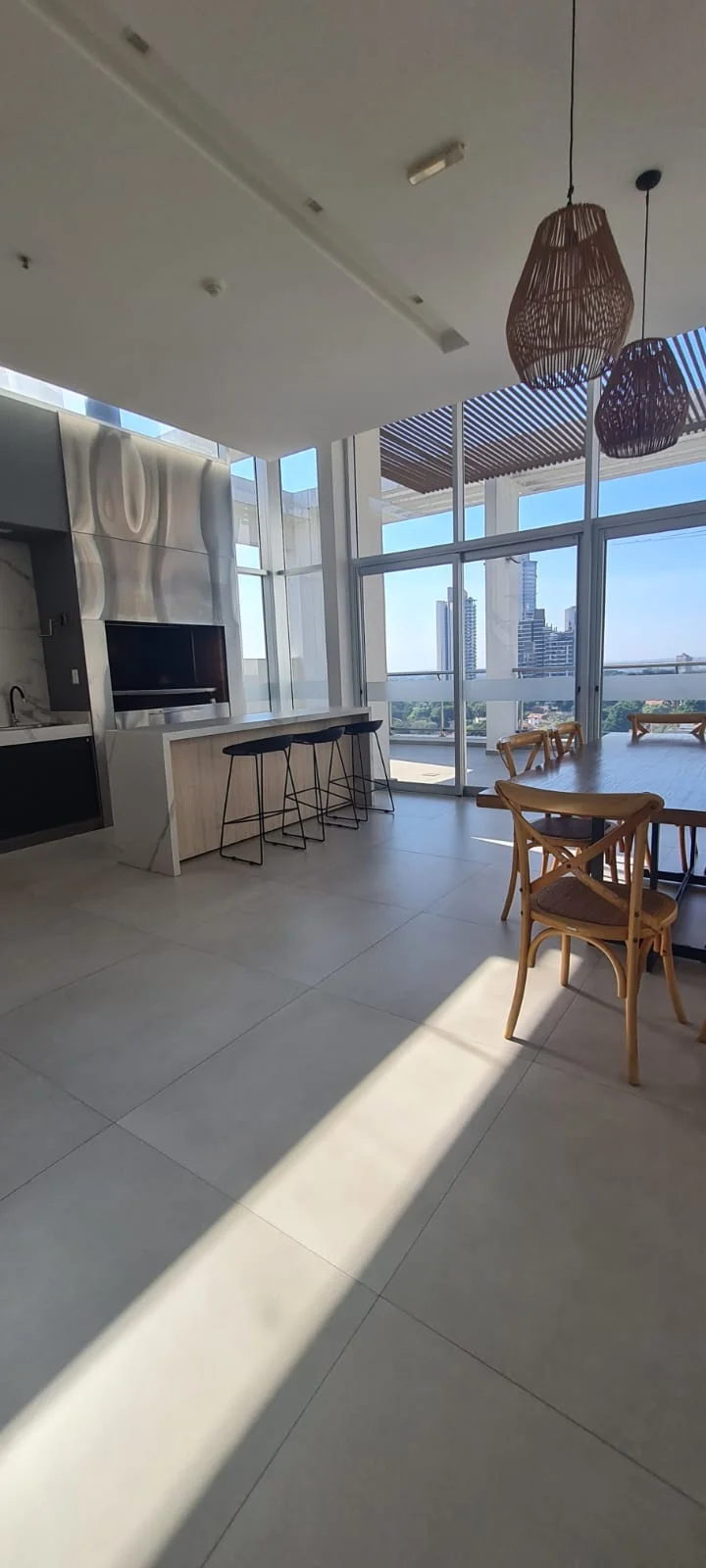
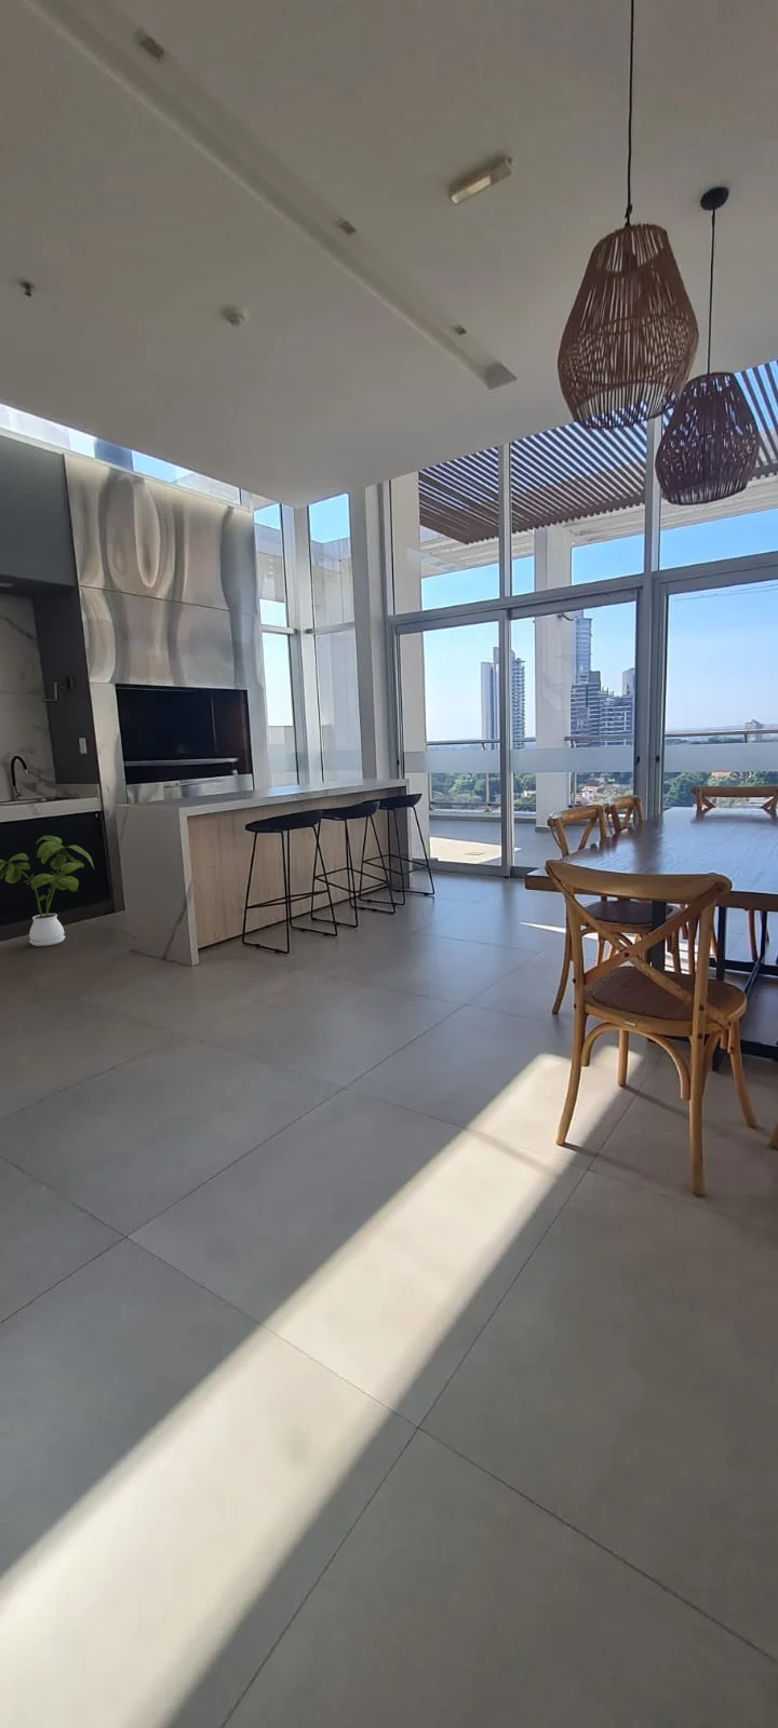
+ house plant [0,835,95,947]
